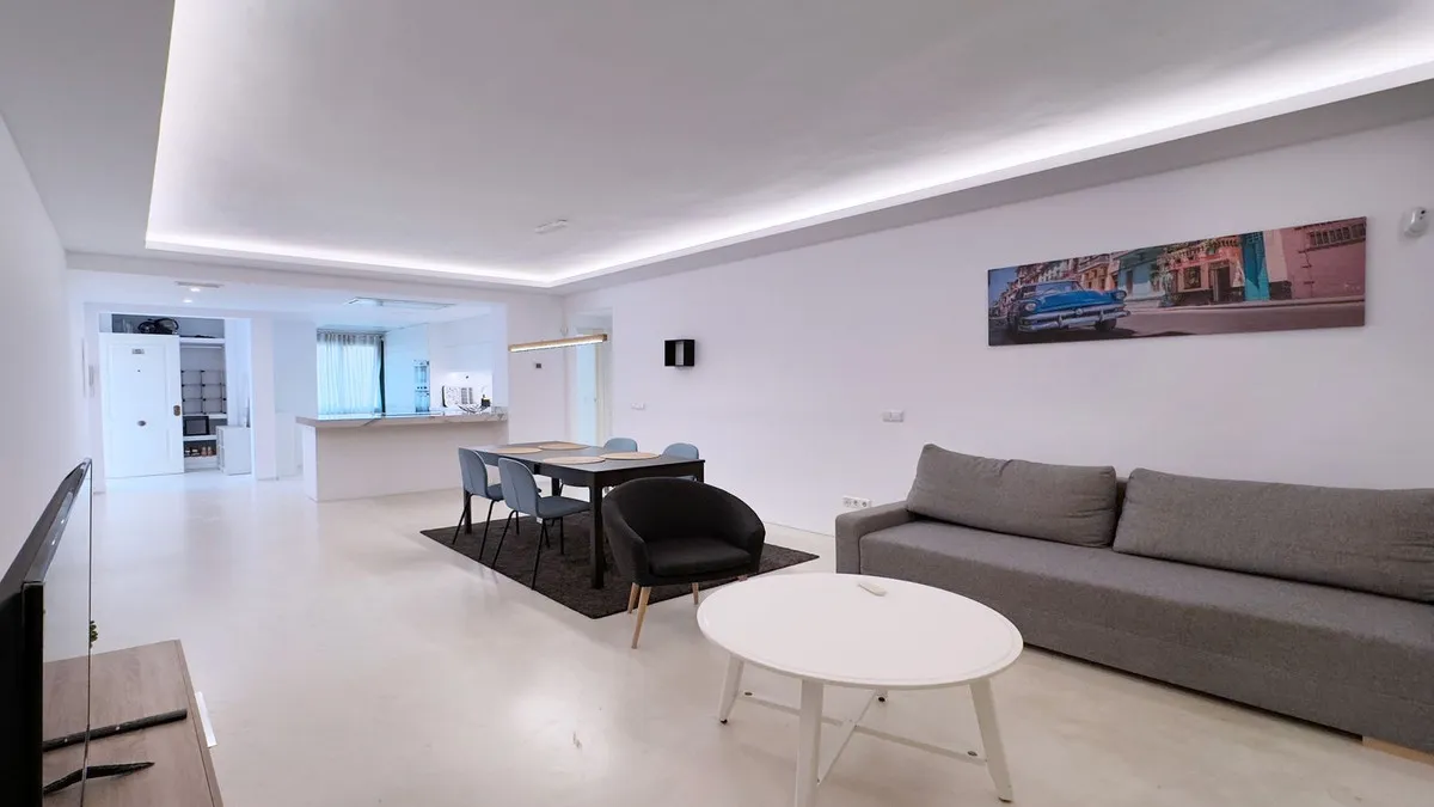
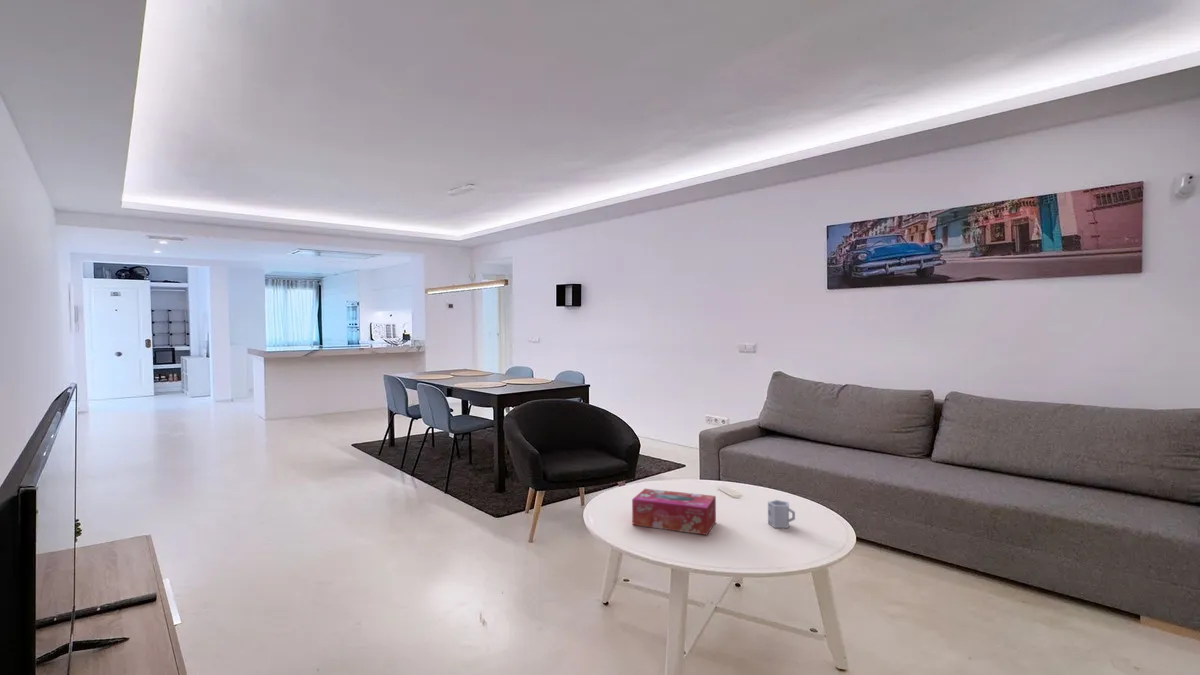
+ tissue box [631,488,717,536]
+ cup [767,499,796,529]
